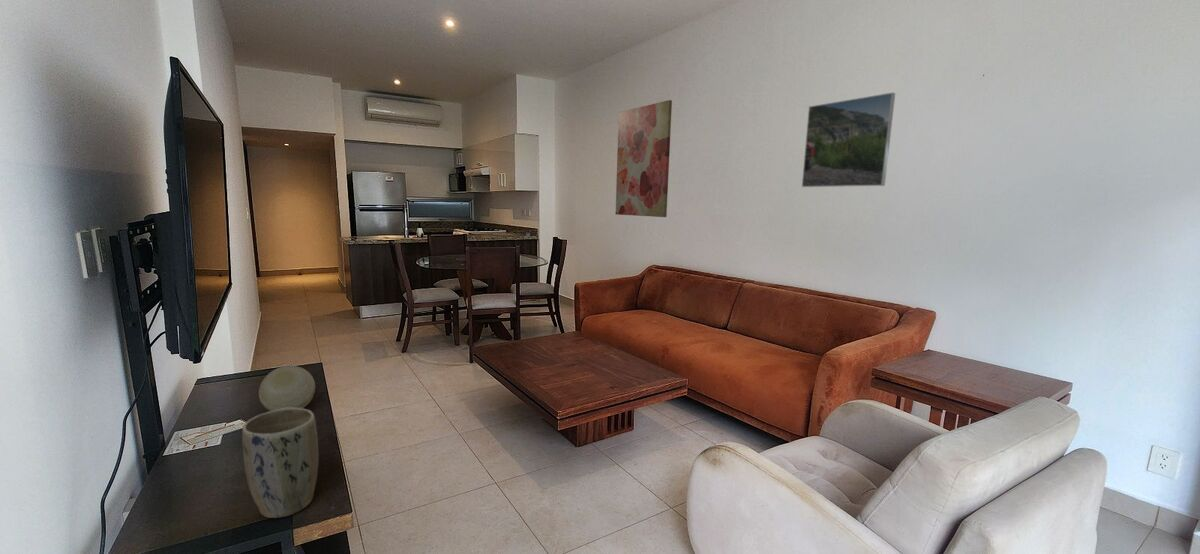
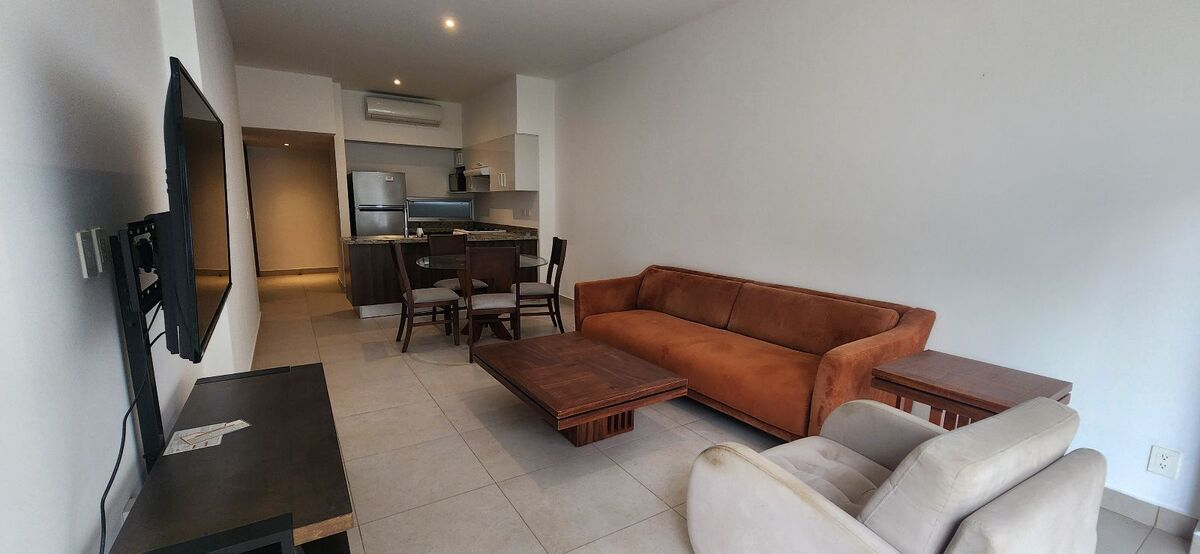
- plant pot [241,408,319,519]
- wall art [615,99,673,218]
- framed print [801,91,896,188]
- decorative ball [258,365,316,412]
